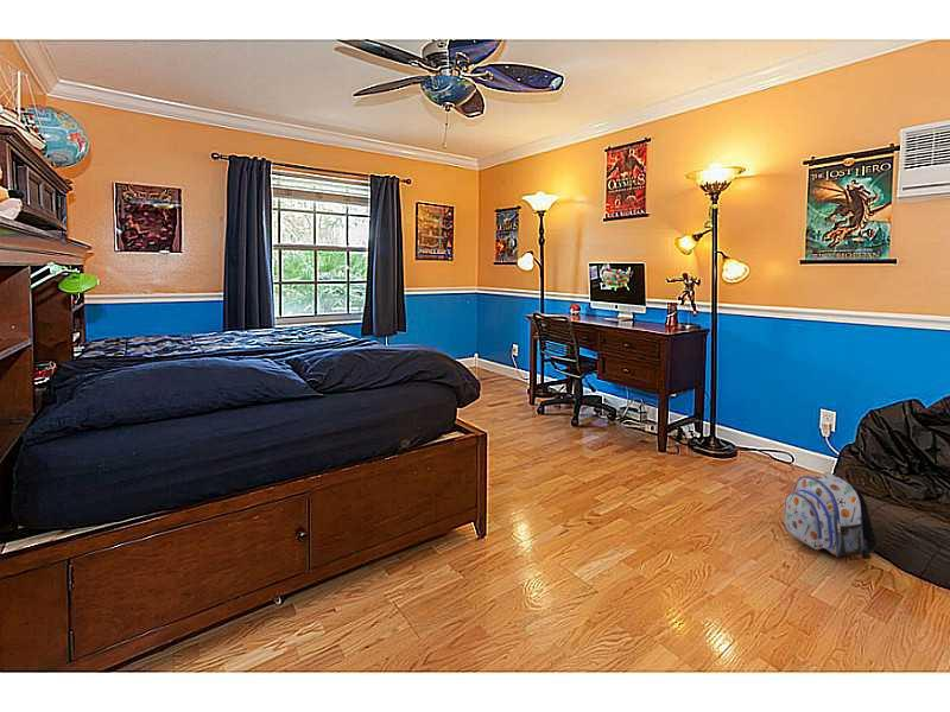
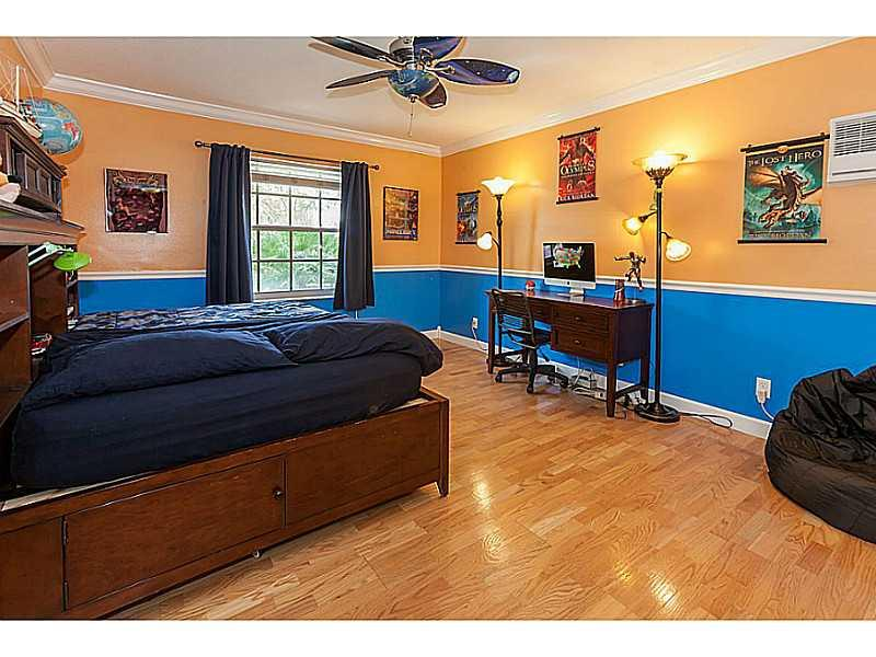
- backpack [784,471,879,560]
